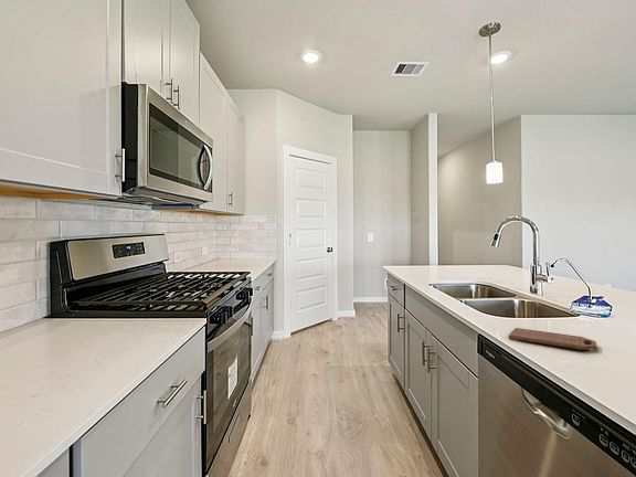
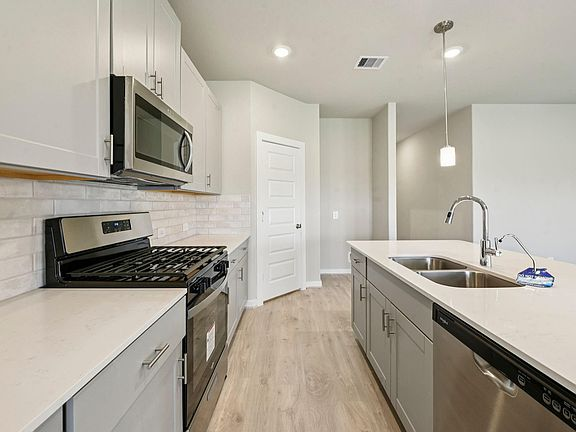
- cutting board [508,327,597,351]
